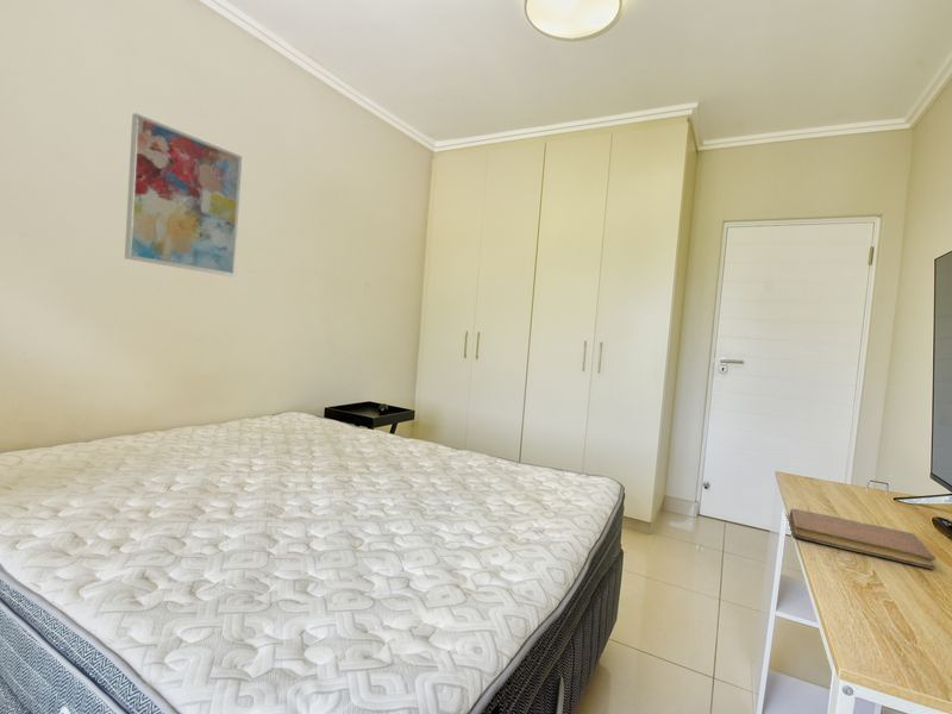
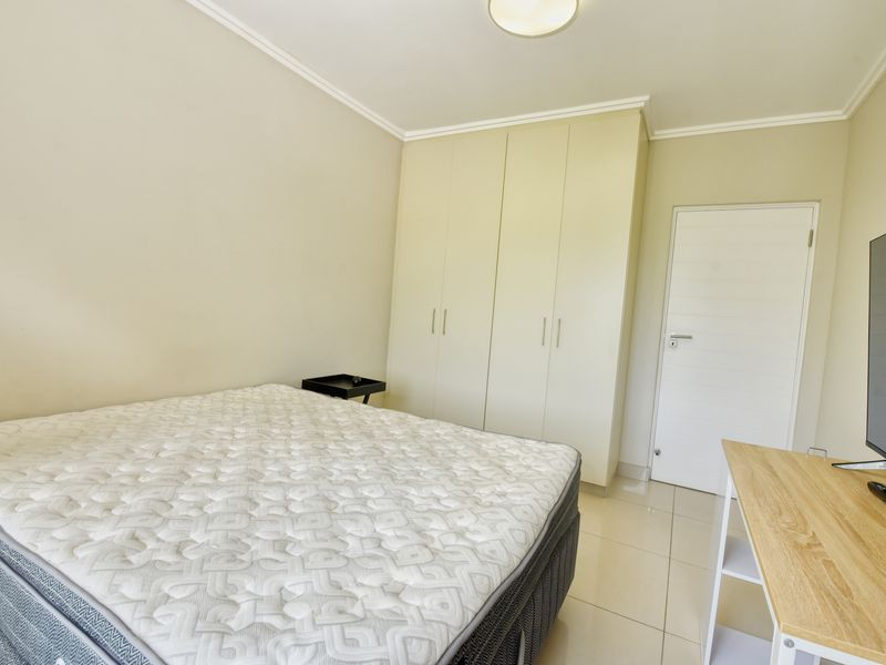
- wall art [124,112,243,277]
- notebook [789,508,937,570]
